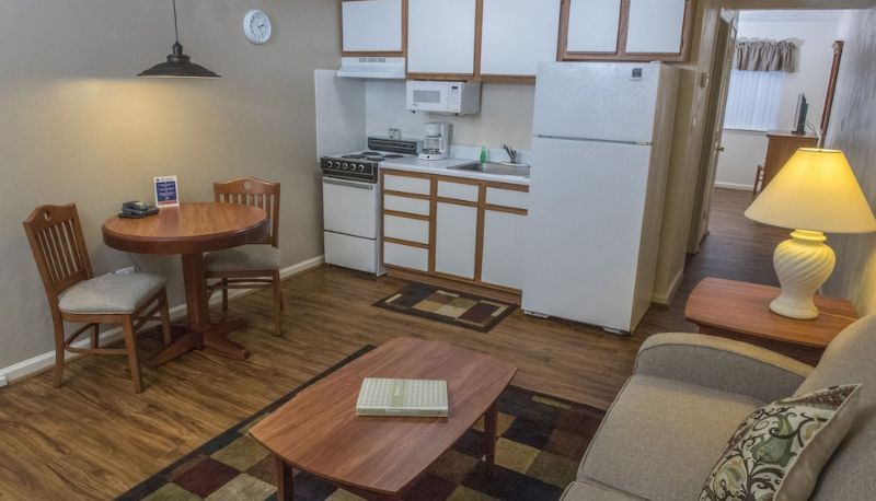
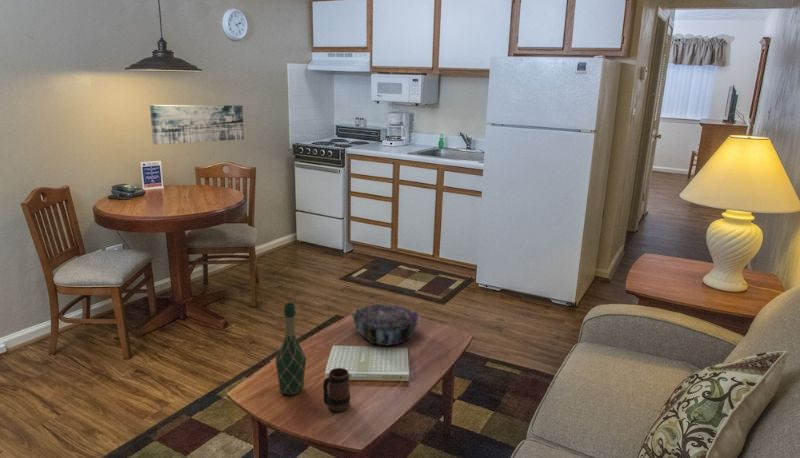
+ decorative bowl [350,303,421,347]
+ mug [322,367,351,413]
+ wine bottle [275,302,307,396]
+ wall art [149,104,245,145]
